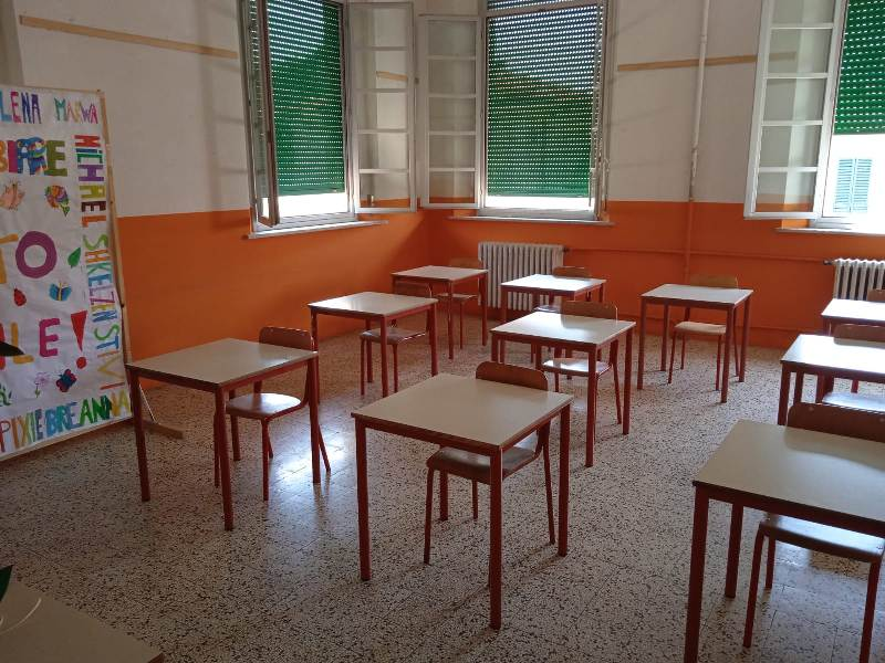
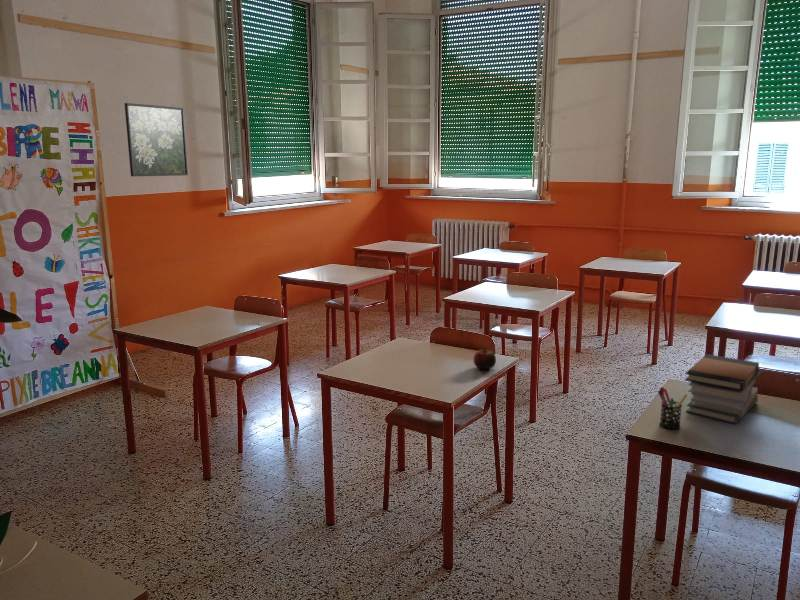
+ apple [473,348,497,370]
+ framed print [124,102,189,177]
+ pen holder [657,386,689,430]
+ book stack [684,353,763,425]
